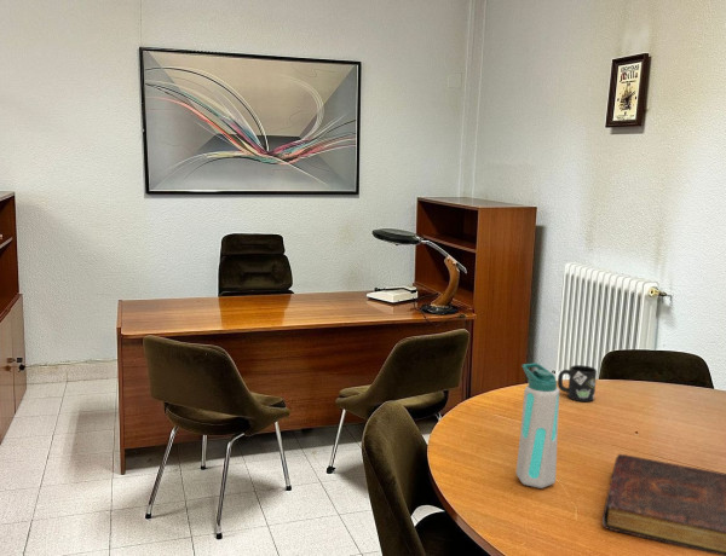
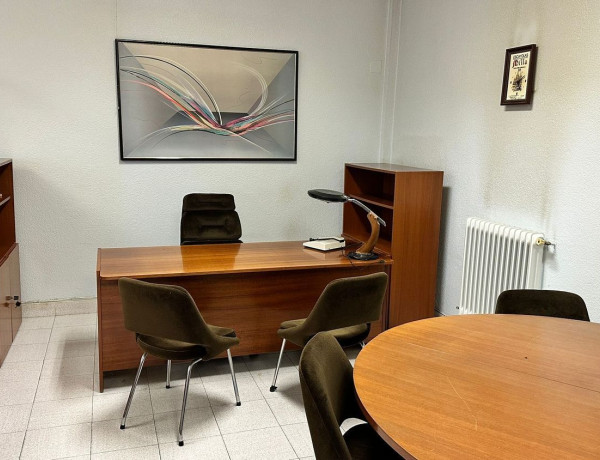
- book [601,453,726,556]
- water bottle [515,361,560,490]
- mug [557,364,598,402]
